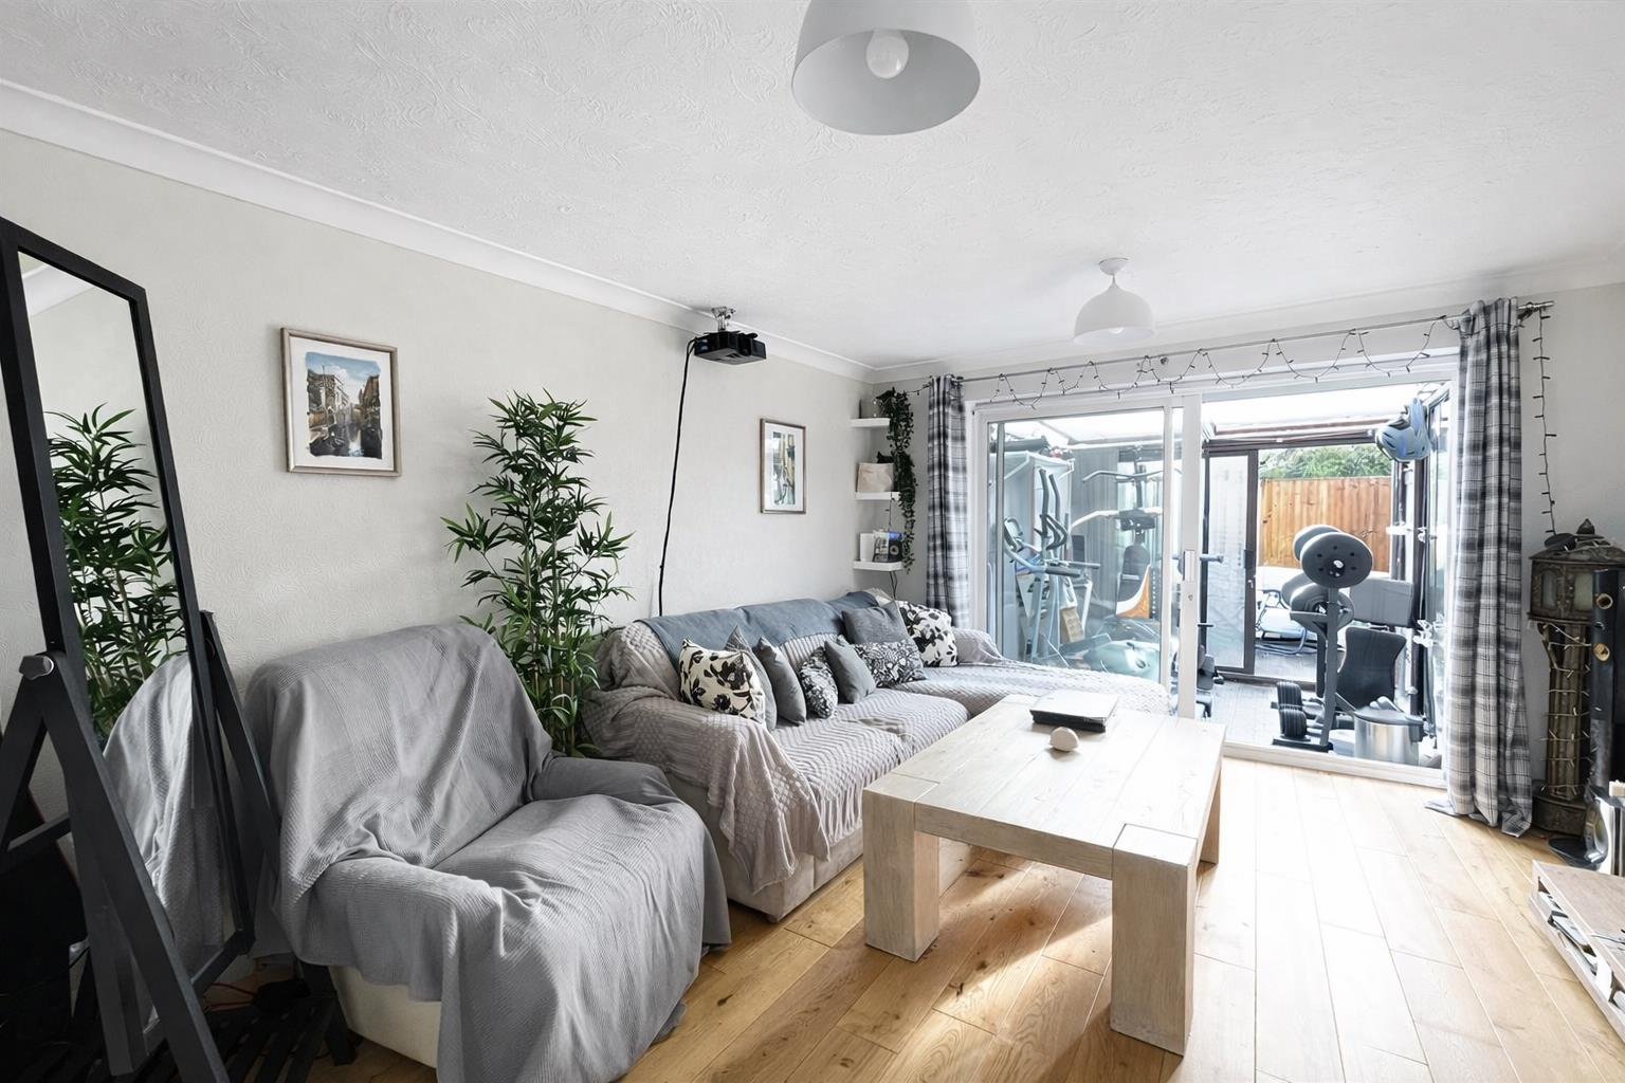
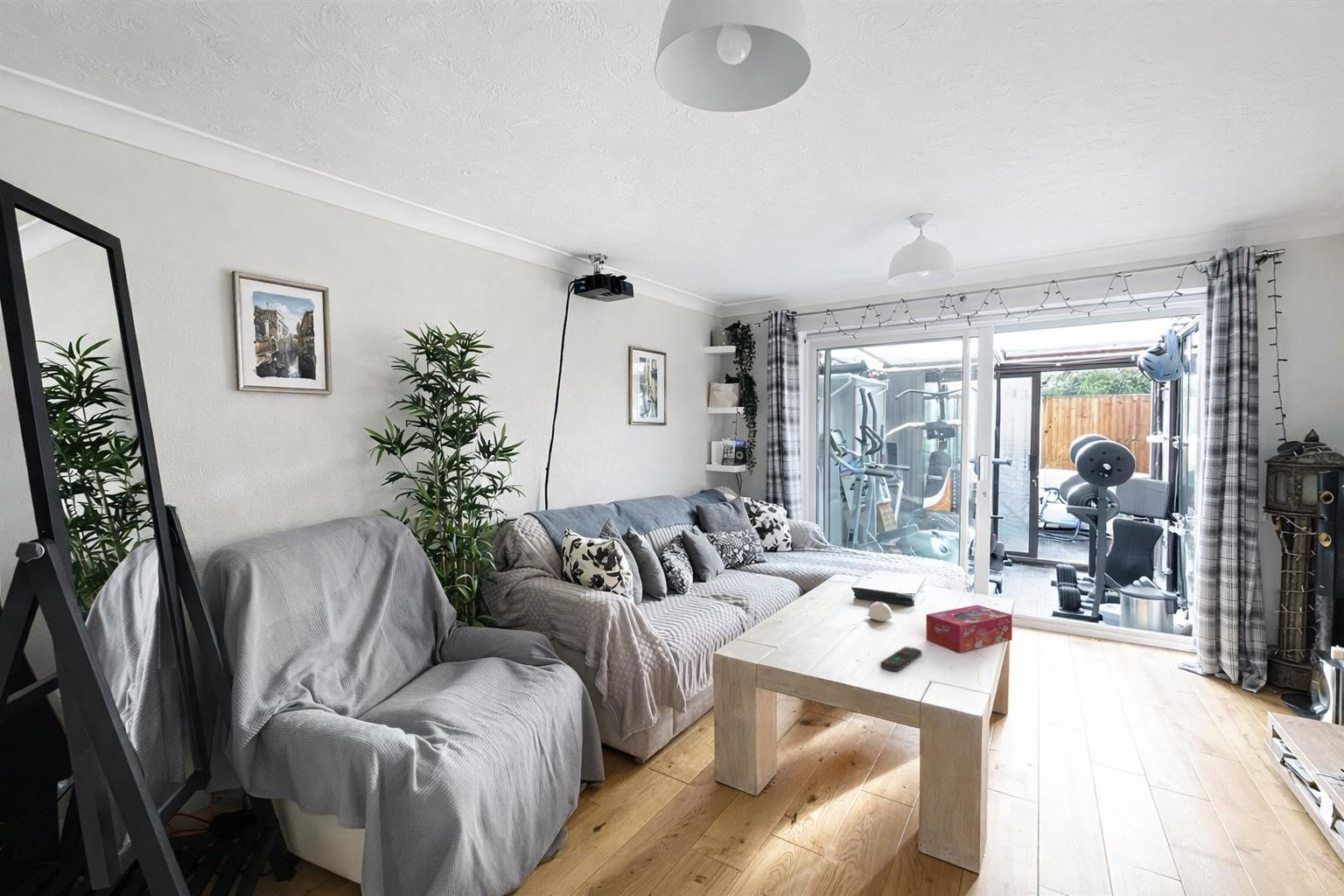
+ tissue box [926,605,1013,653]
+ remote control [879,646,923,672]
